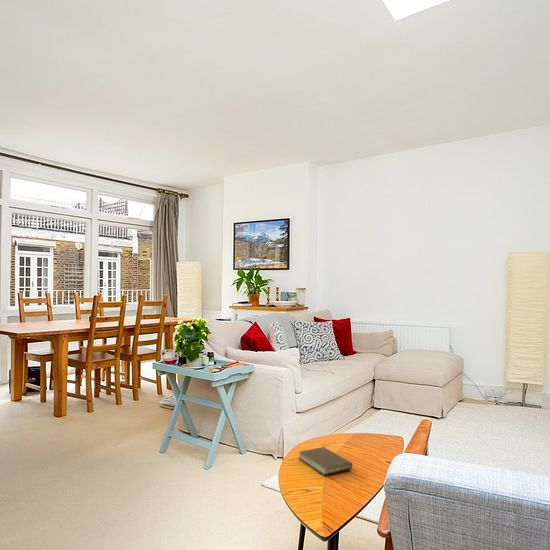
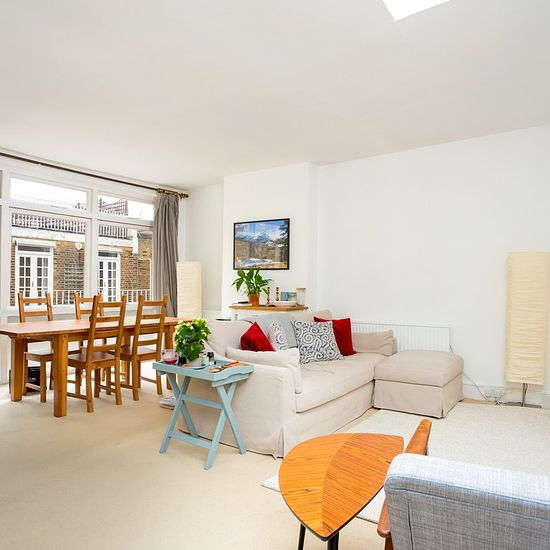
- book [298,444,353,476]
